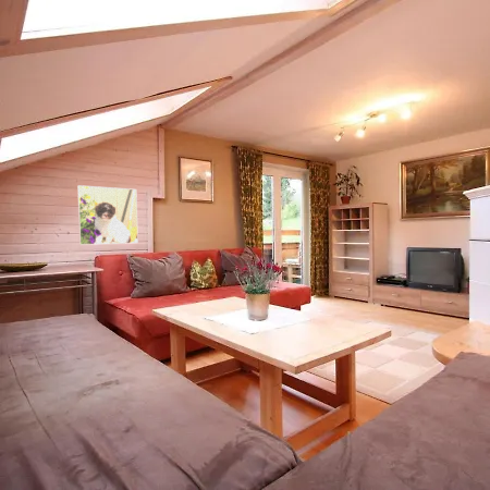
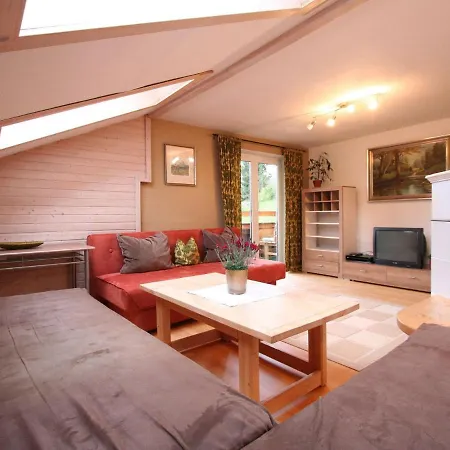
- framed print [76,184,139,246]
